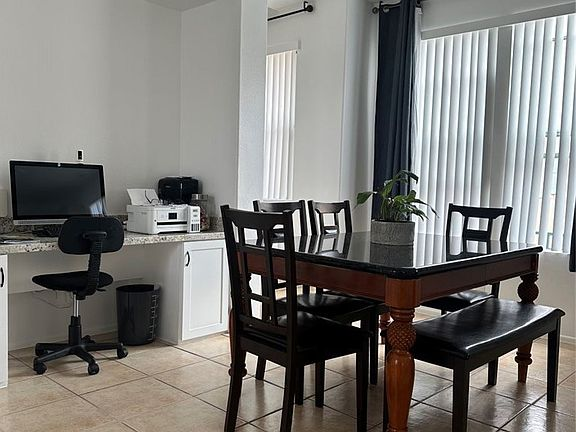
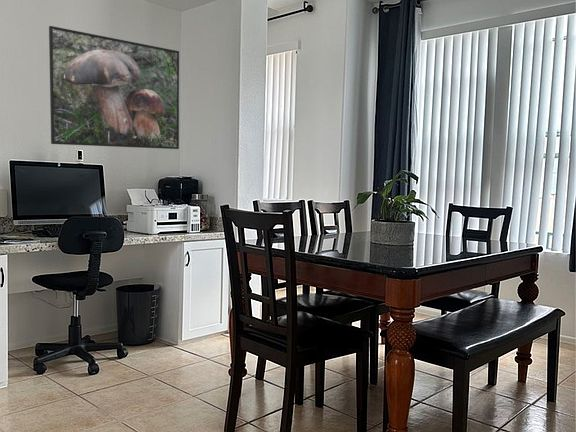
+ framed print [48,25,180,150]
